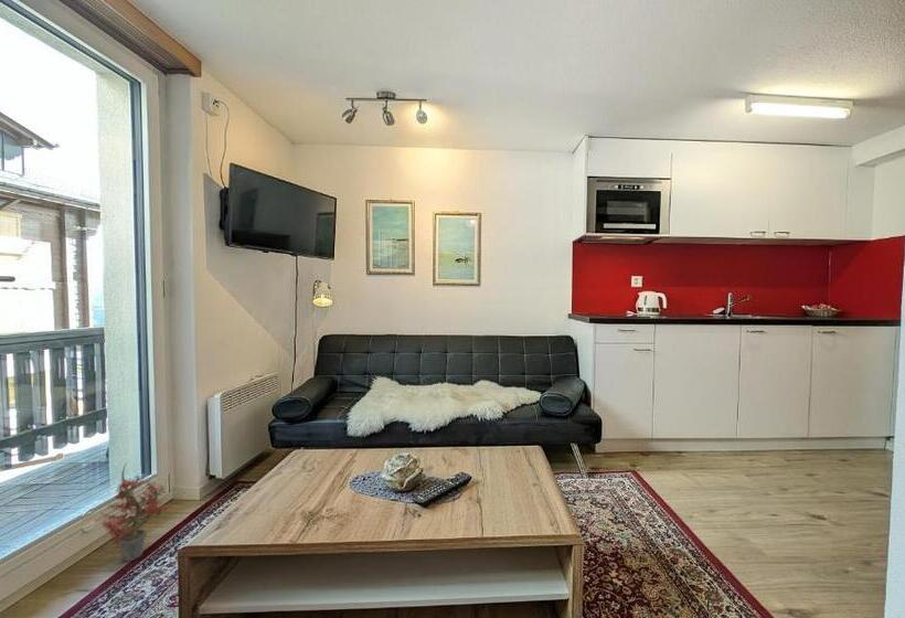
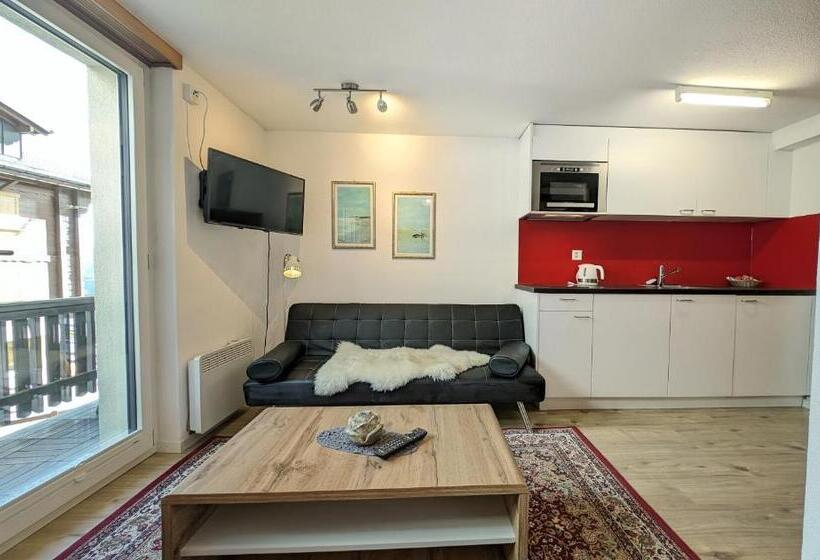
- potted plant [99,461,174,563]
